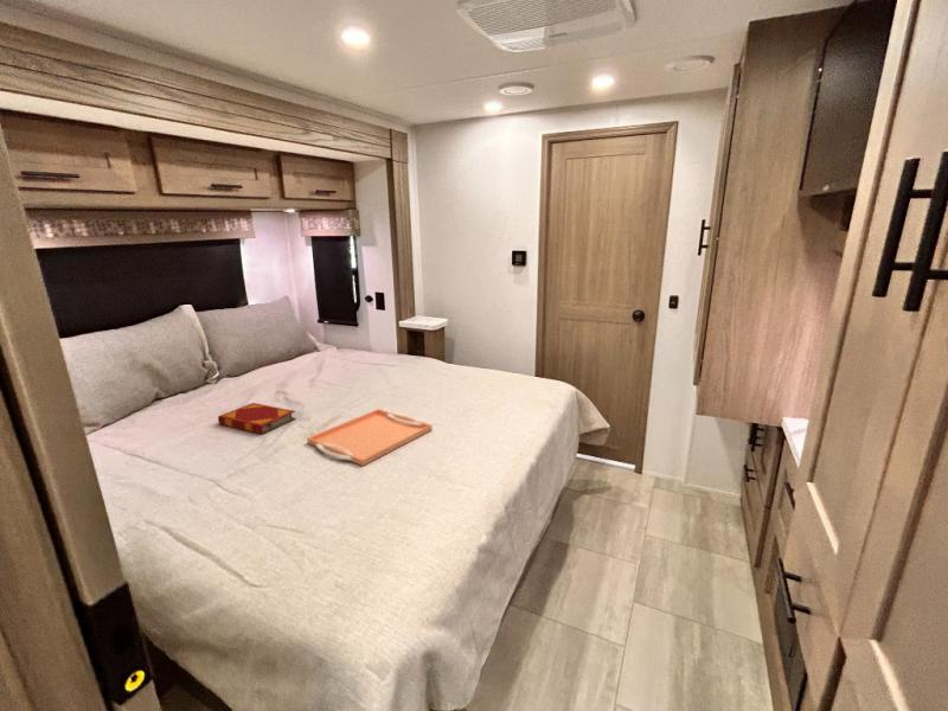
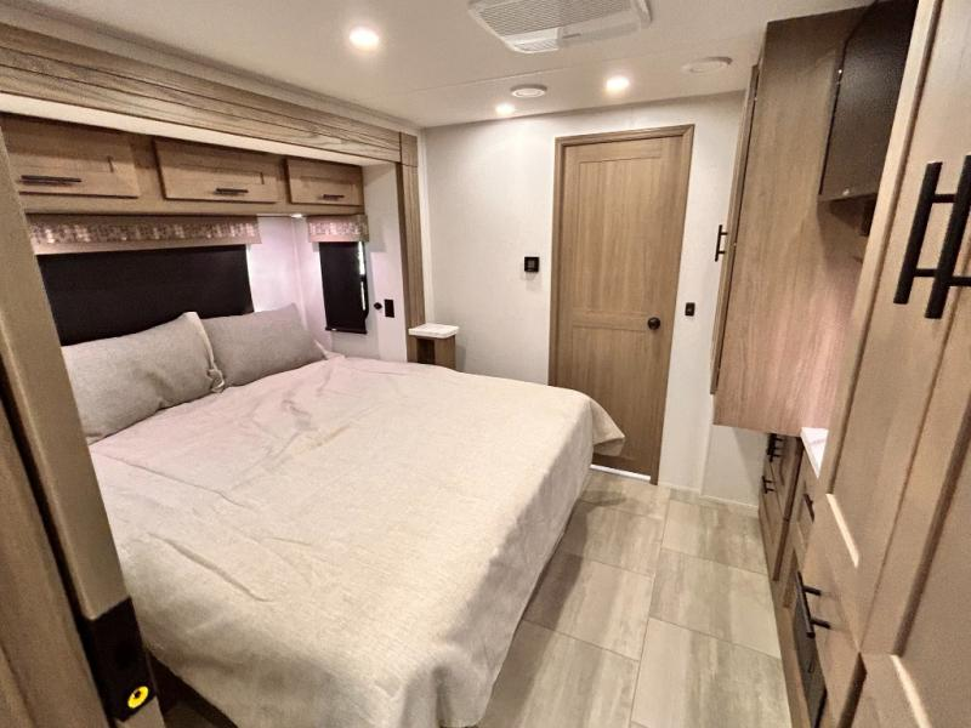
- serving tray [306,408,434,467]
- hardback book [217,402,296,435]
